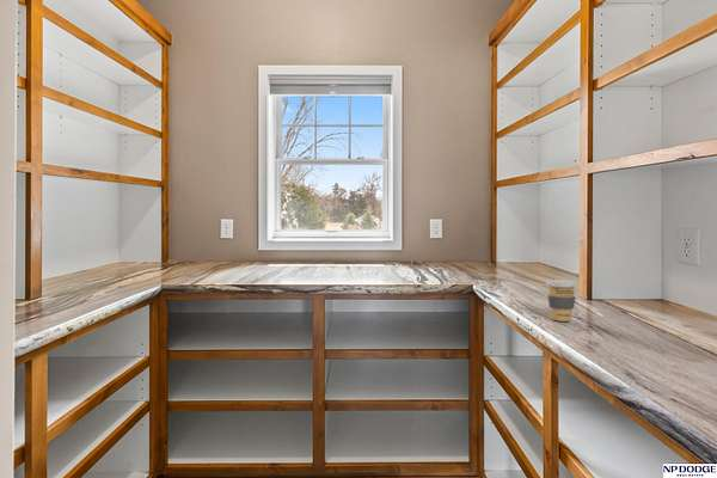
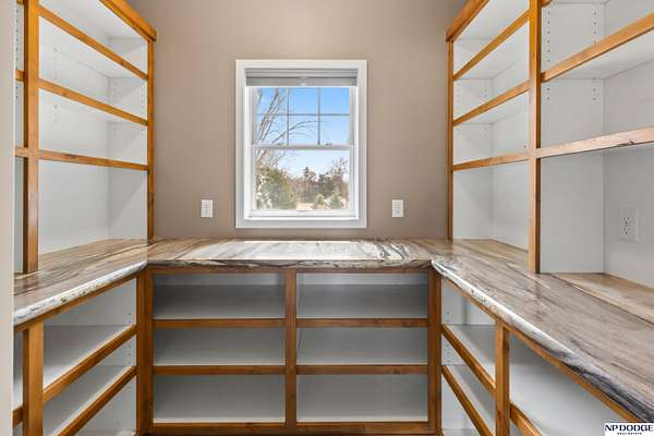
- coffee cup [545,278,578,323]
